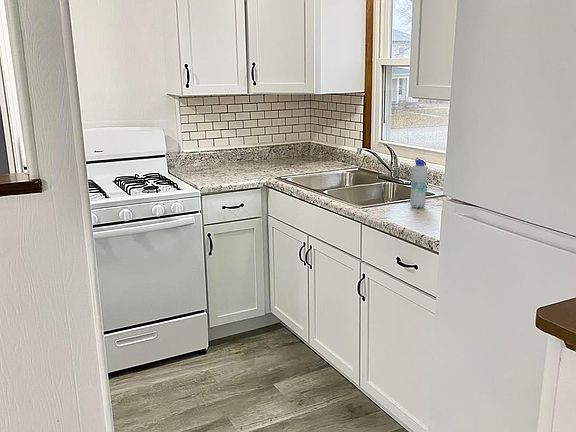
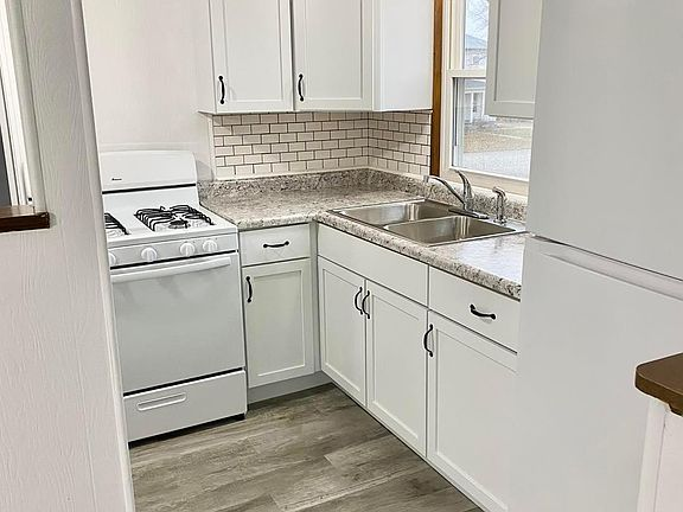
- bottle [409,159,428,209]
